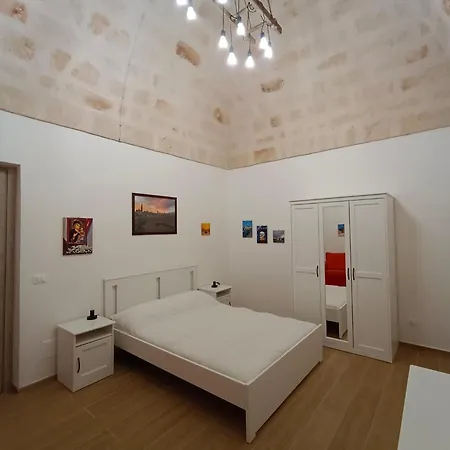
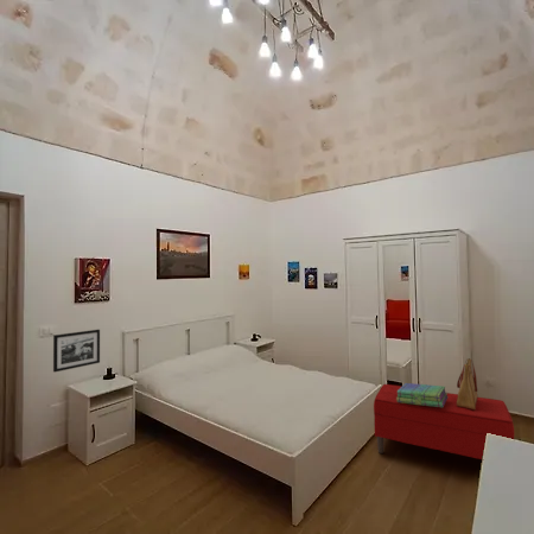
+ bench [373,383,515,460]
+ picture frame [52,329,101,373]
+ shopping bag [456,357,479,409]
+ stack of books [396,382,449,407]
